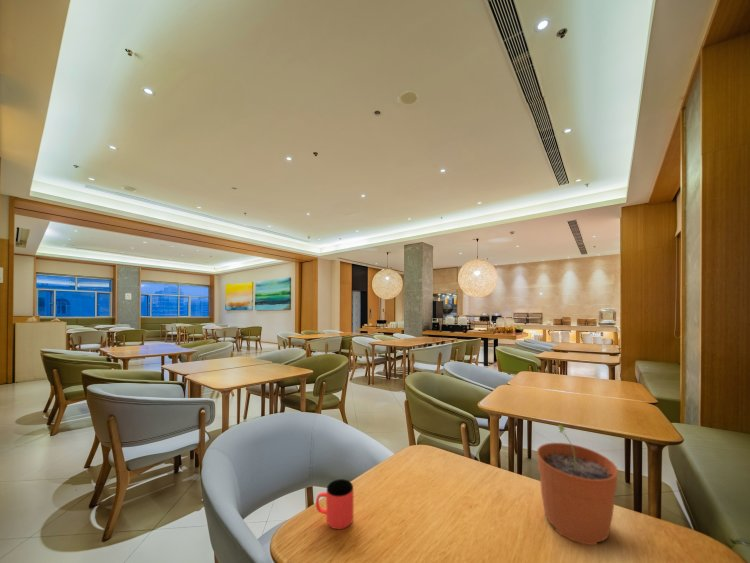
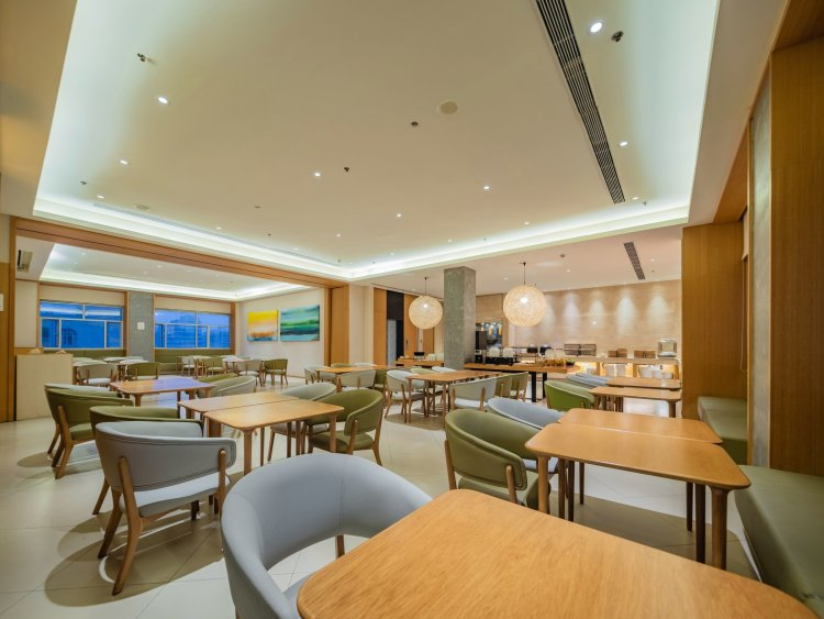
- plant pot [536,424,619,546]
- cup [315,478,354,530]
